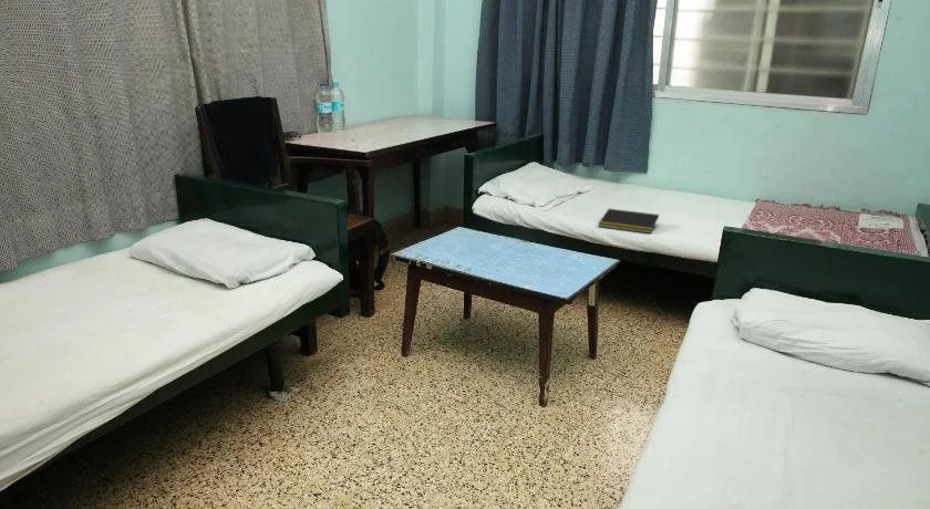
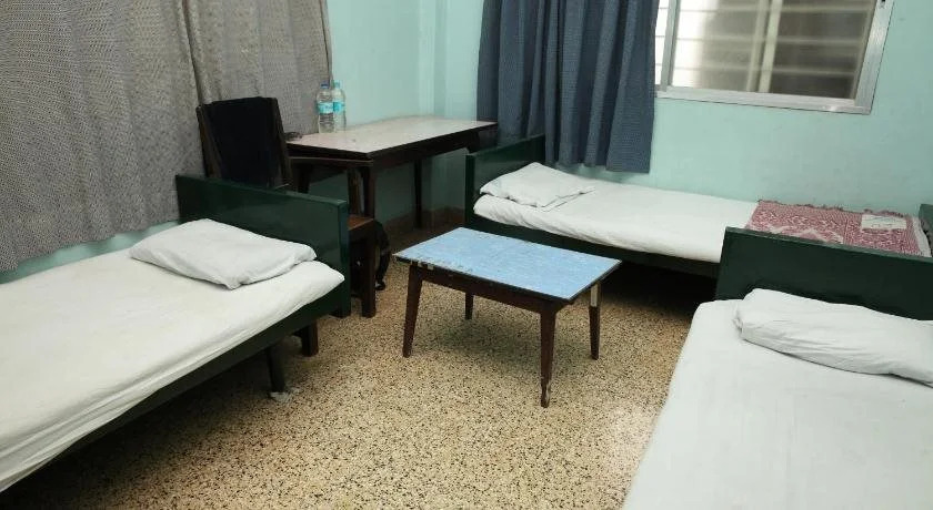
- notepad [597,208,660,235]
